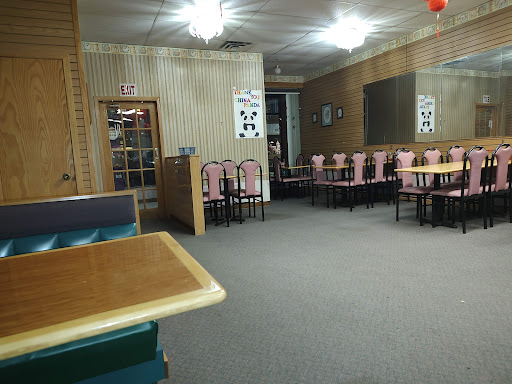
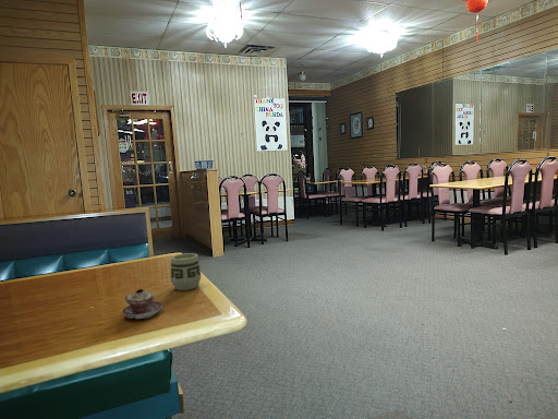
+ teacup [121,288,163,320]
+ cup [170,252,202,291]
